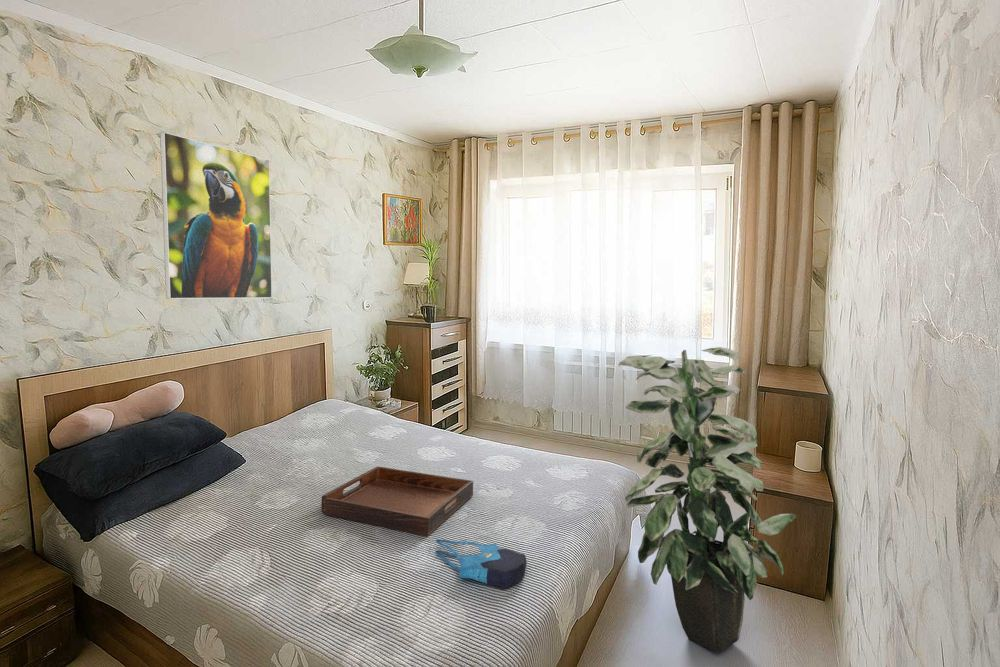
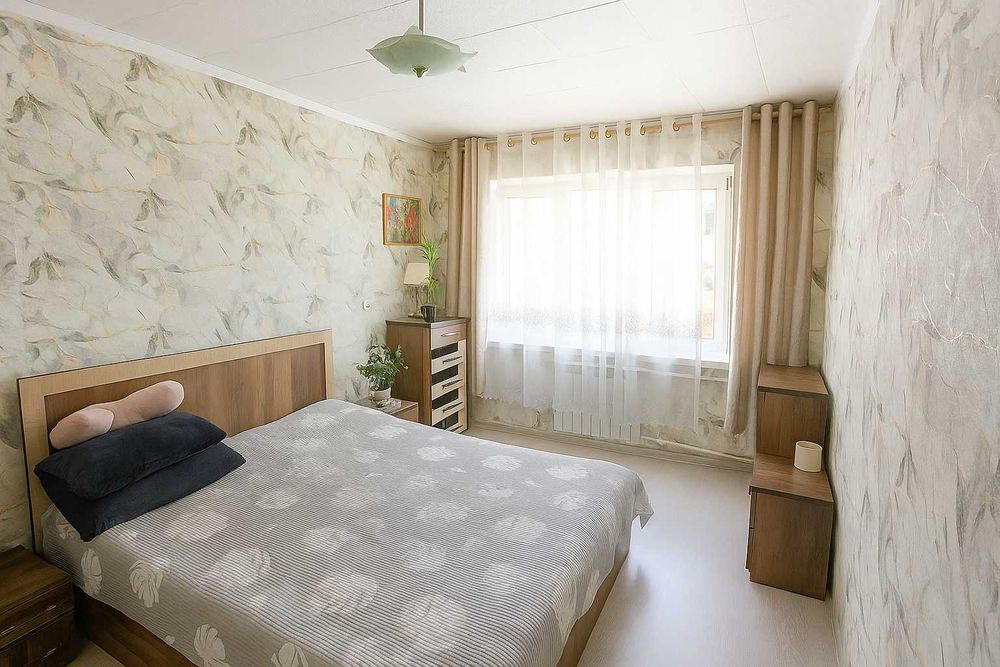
- serving tray [321,466,474,537]
- indoor plant [618,346,797,654]
- tote bag [434,538,528,590]
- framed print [159,131,273,300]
